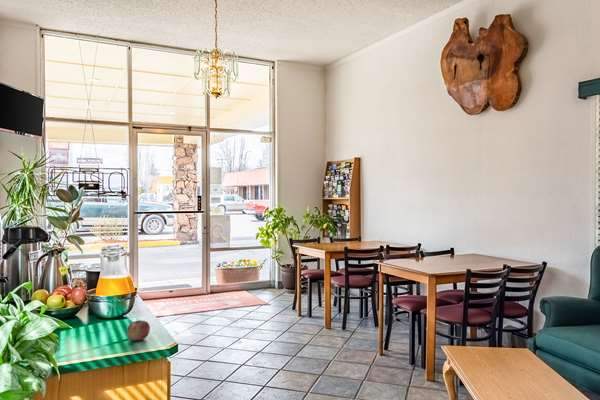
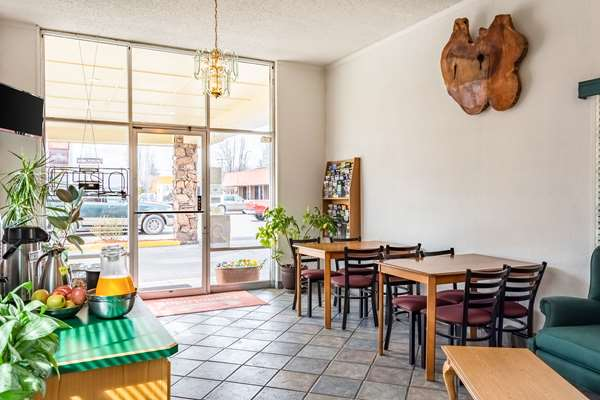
- apple [126,318,151,342]
